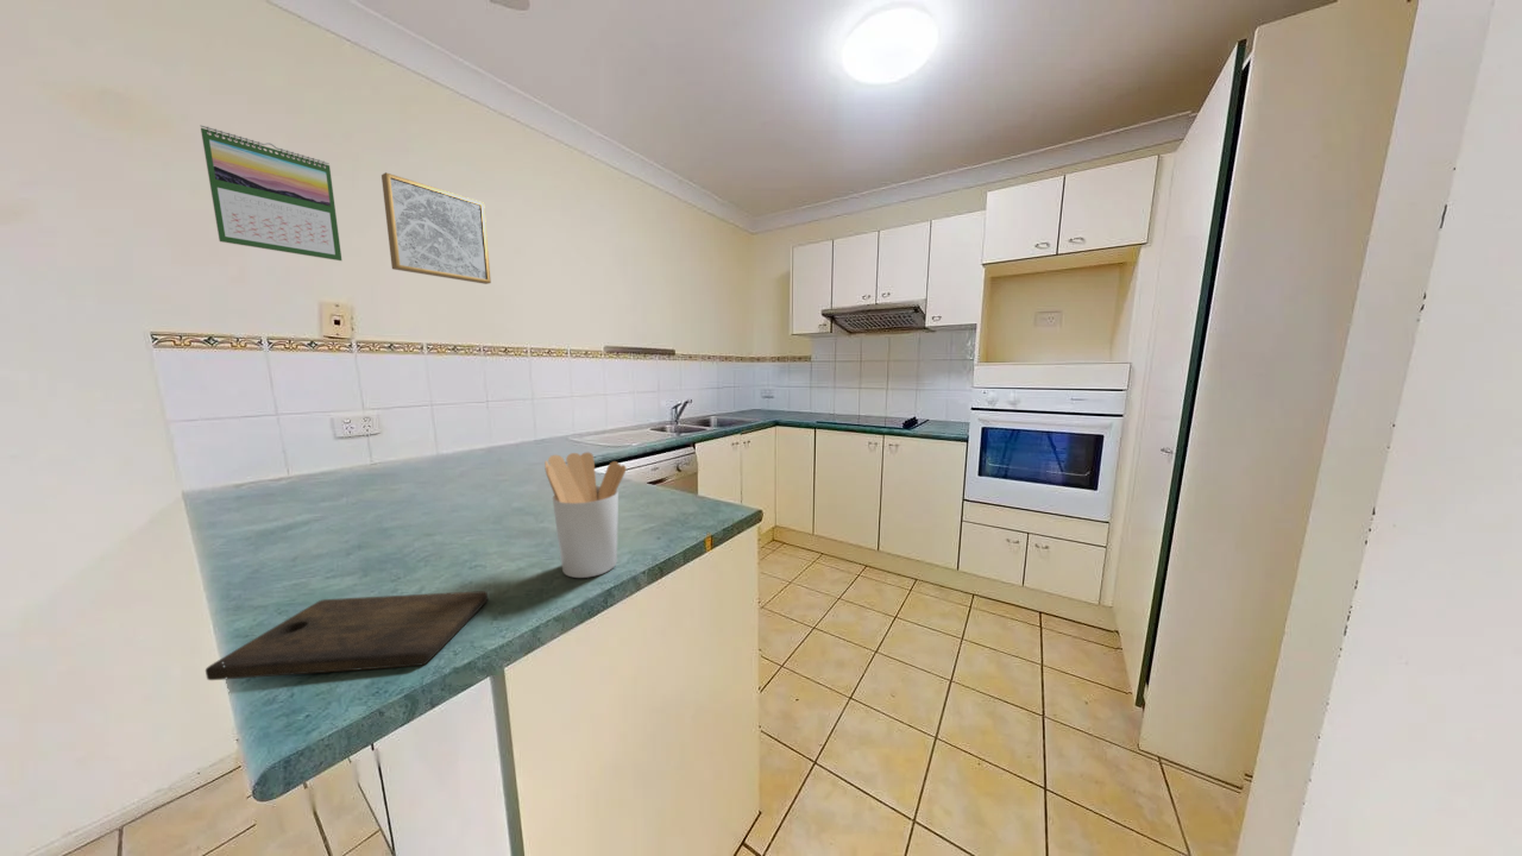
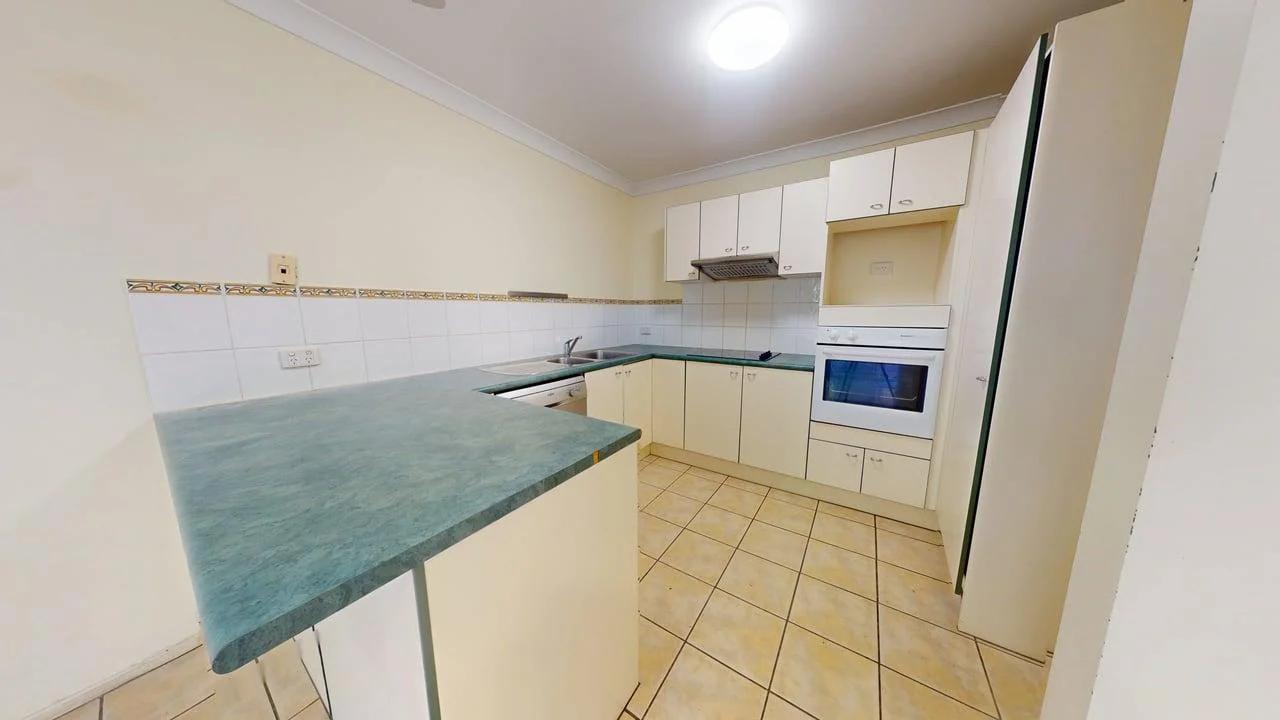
- utensil holder [543,451,628,579]
- cutting board [205,590,489,681]
- wall art [380,171,492,285]
- calendar [200,124,342,262]
